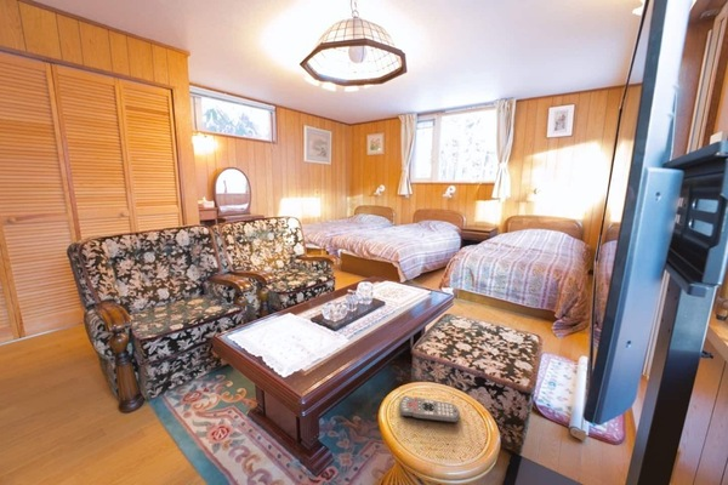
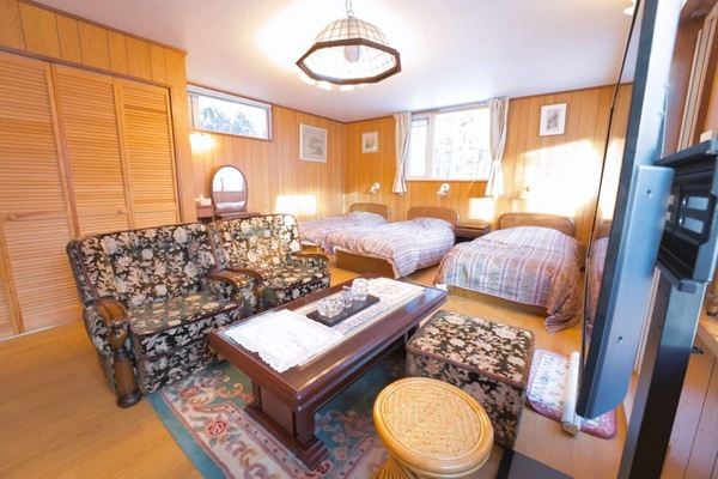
- remote control [398,395,461,423]
